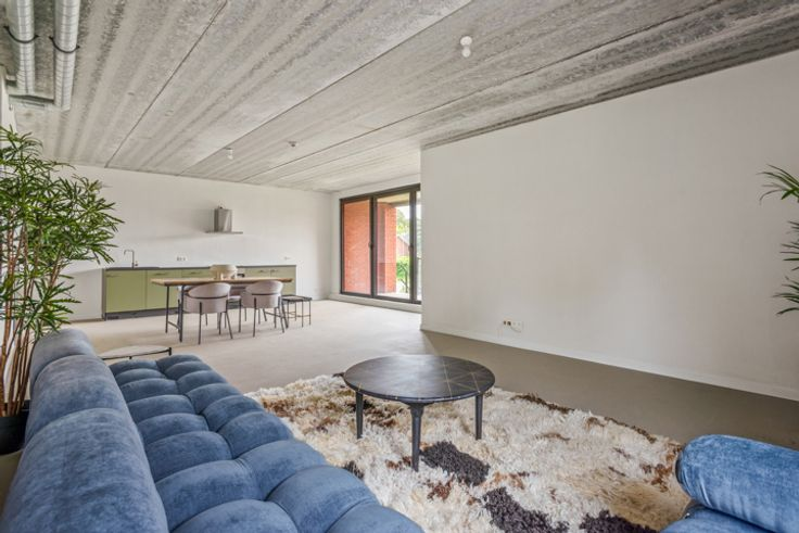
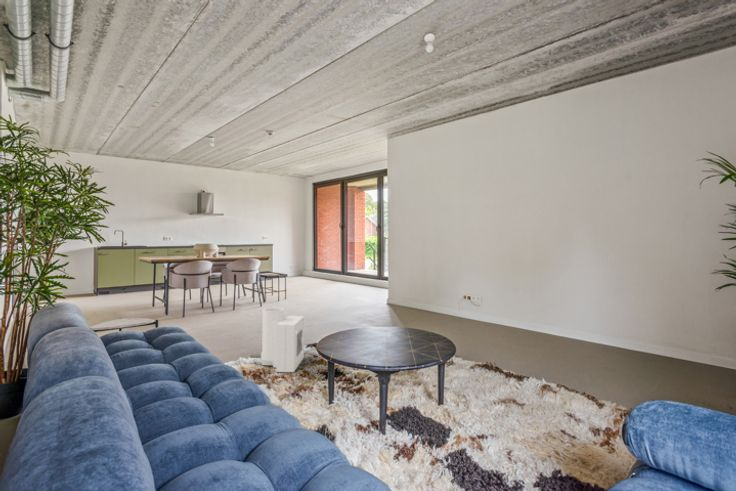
+ air purifier [249,307,305,373]
